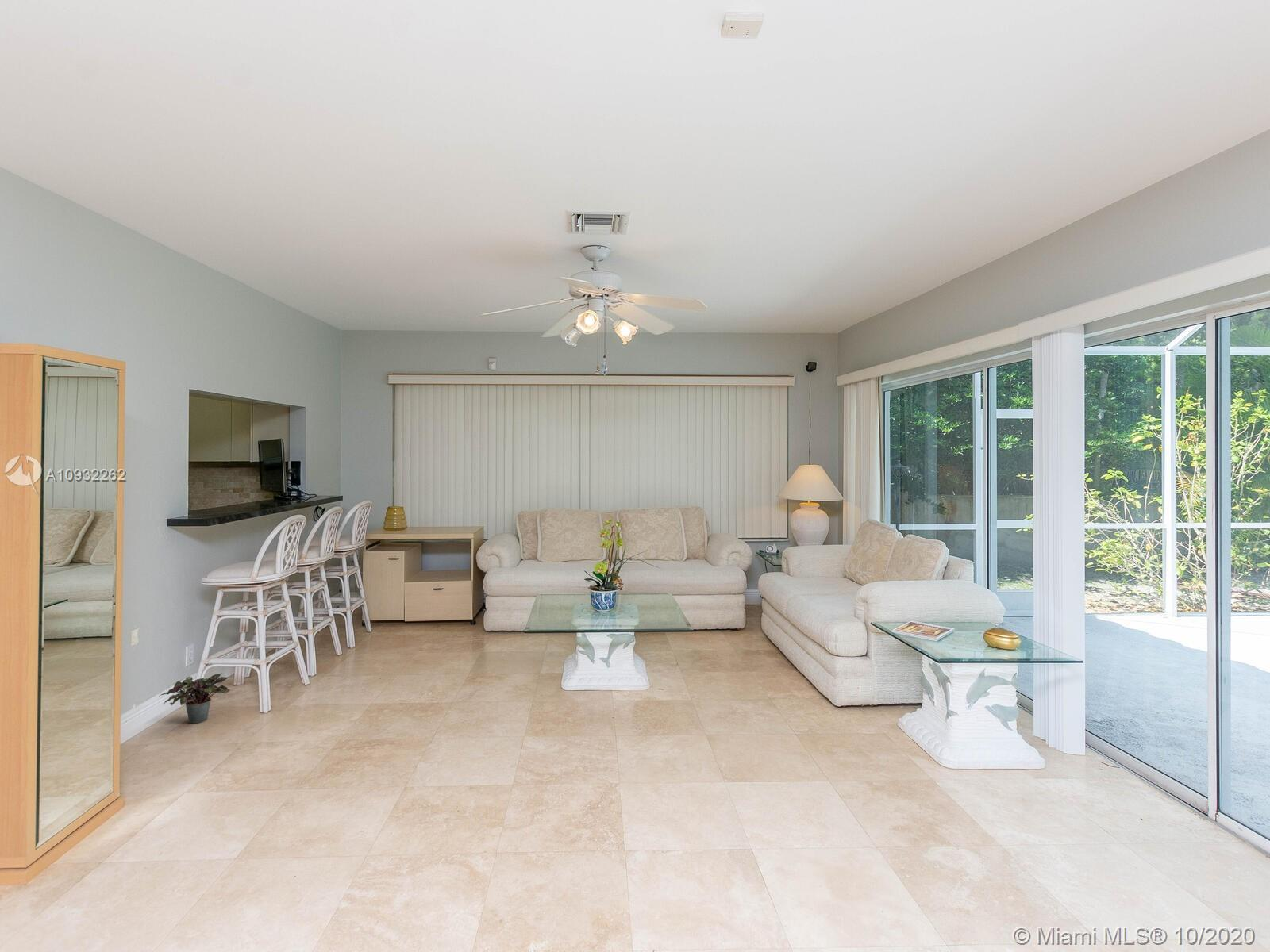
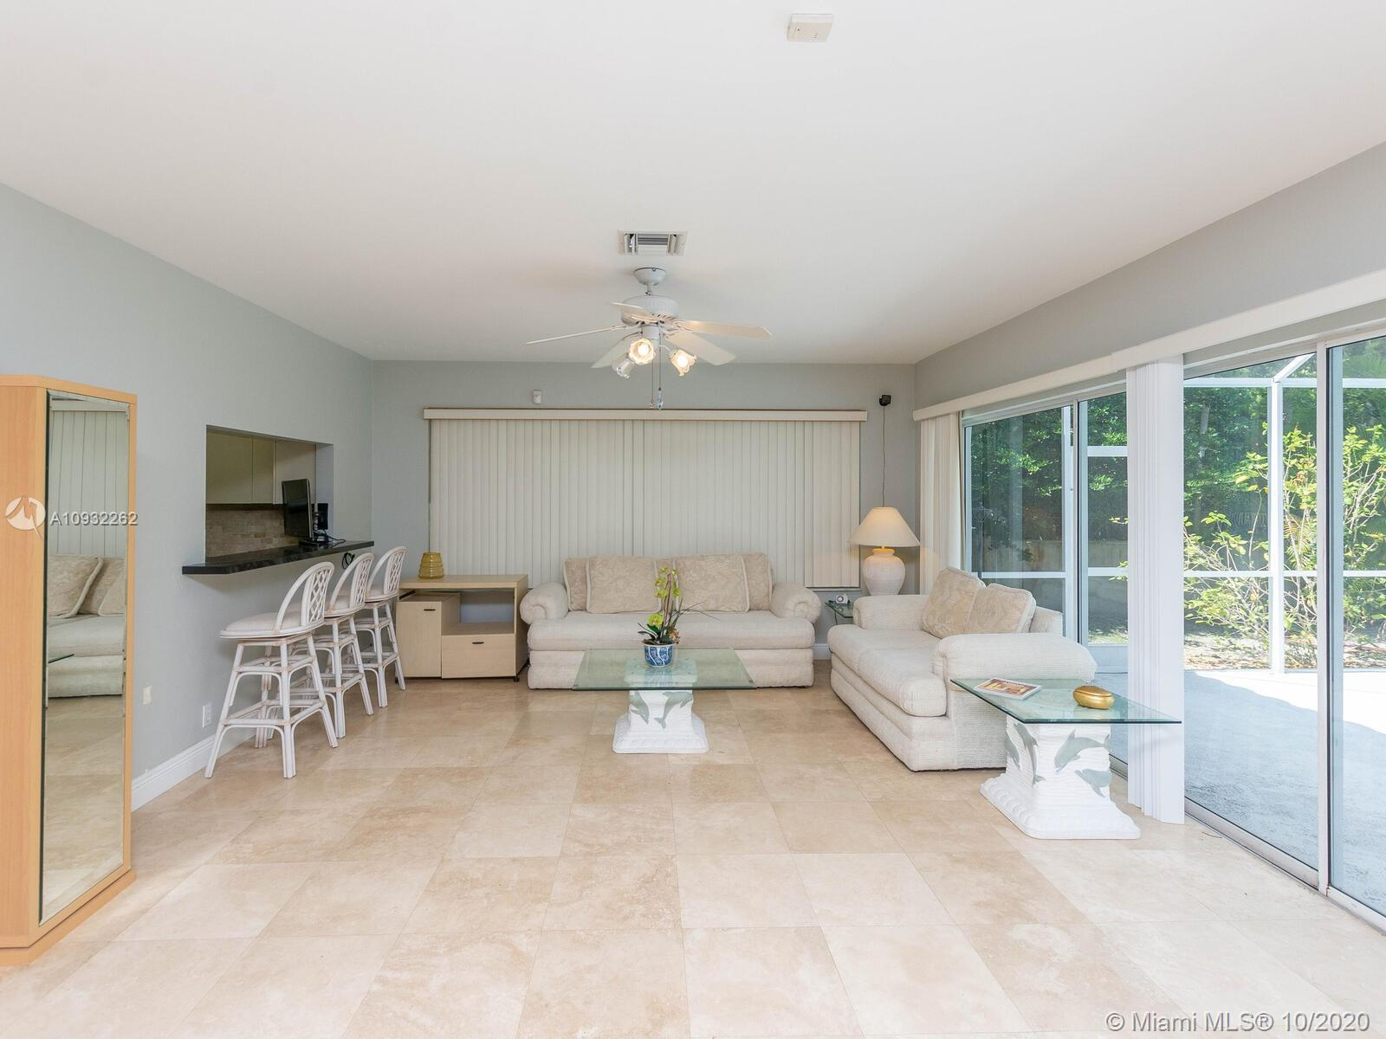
- potted plant [158,672,231,724]
